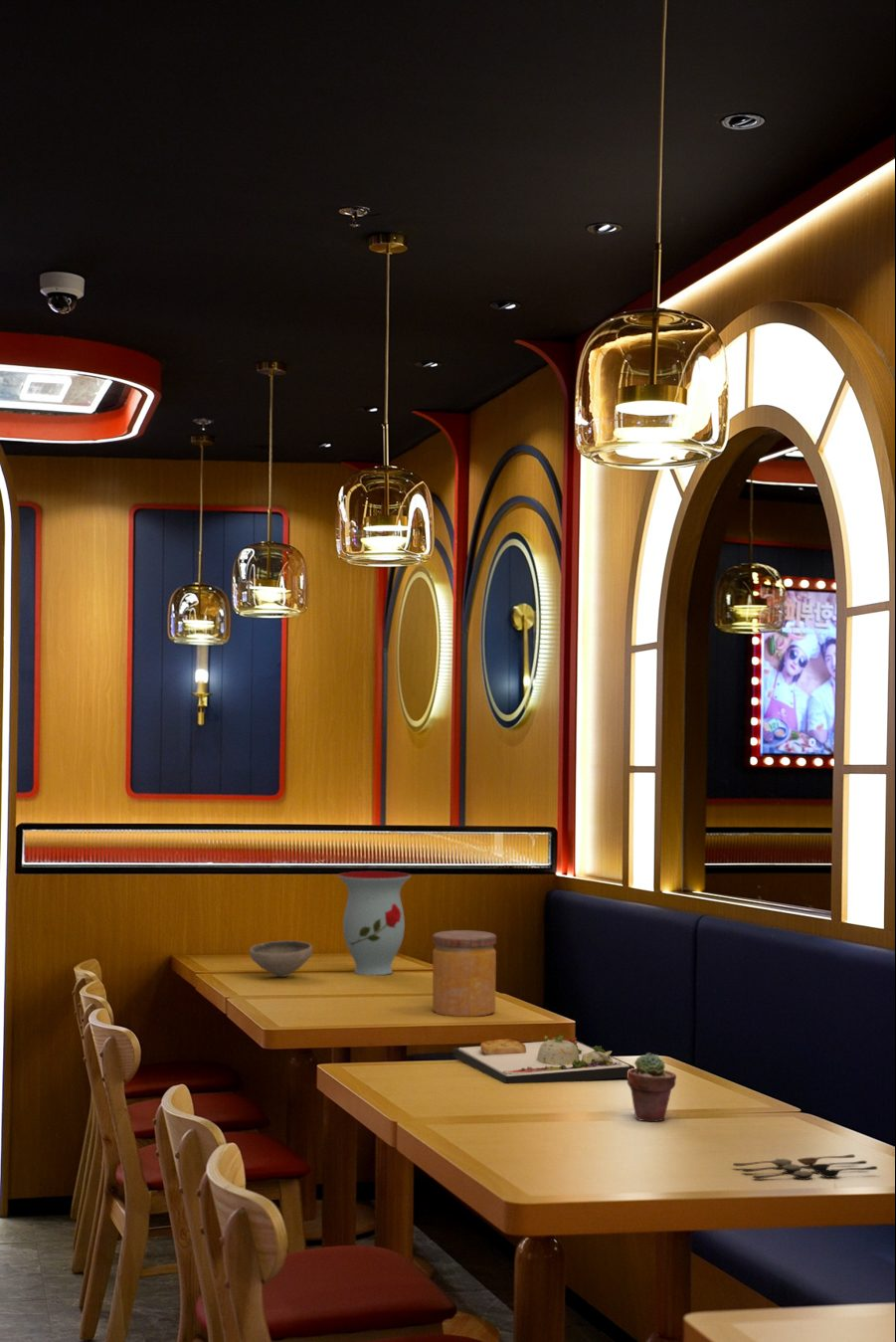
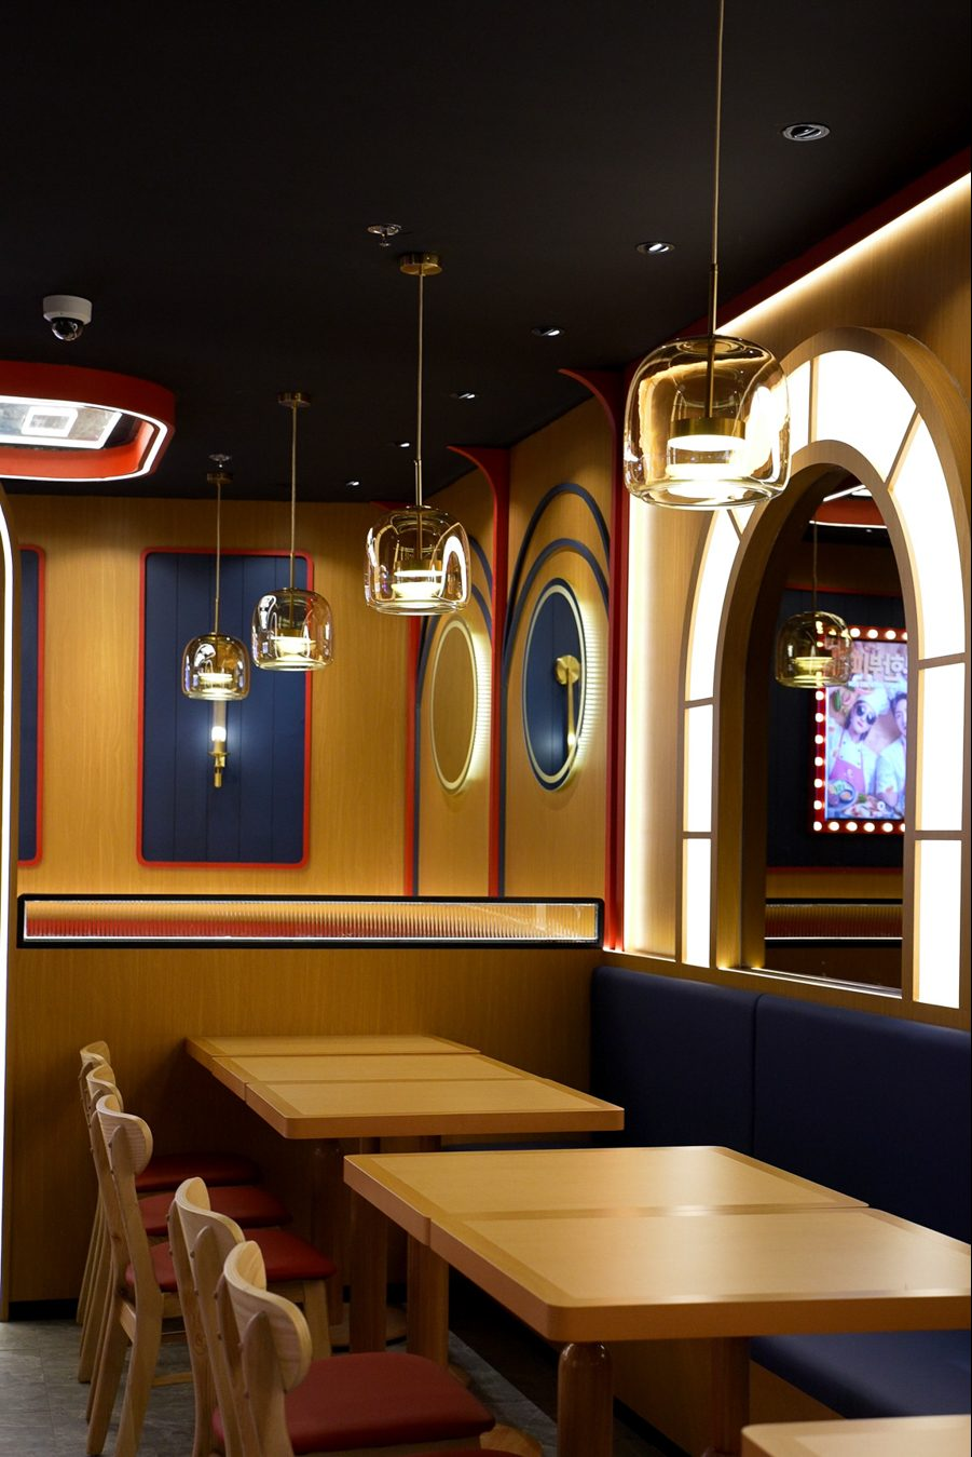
- potted succulent [627,1052,677,1122]
- dinner plate [451,1033,635,1084]
- bowl [249,940,313,978]
- jar [432,929,497,1018]
- spoon [732,1154,878,1181]
- vase [337,870,412,976]
